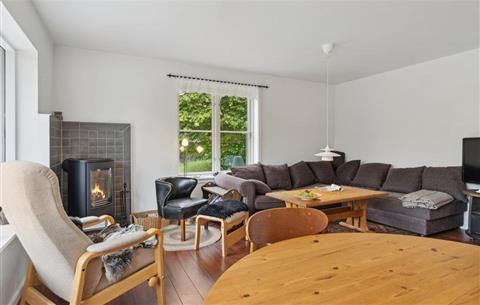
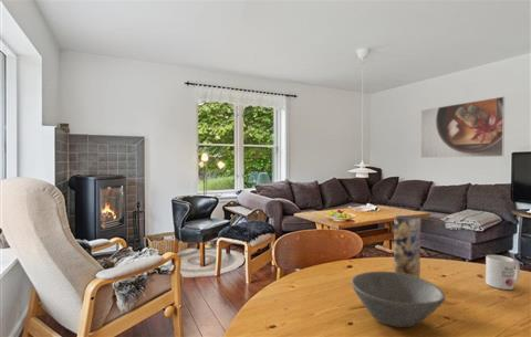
+ mug [485,254,521,291]
+ vase [393,214,421,278]
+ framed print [419,95,506,159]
+ bowl [351,271,447,328]
